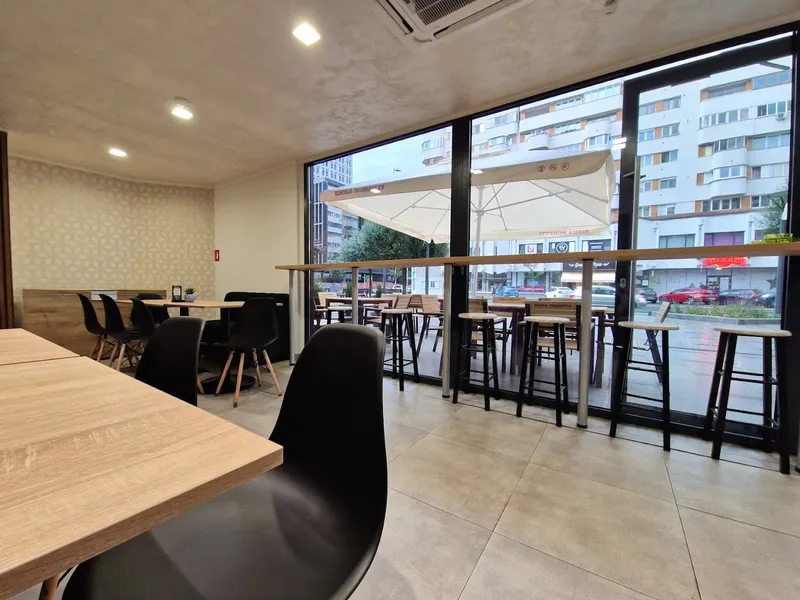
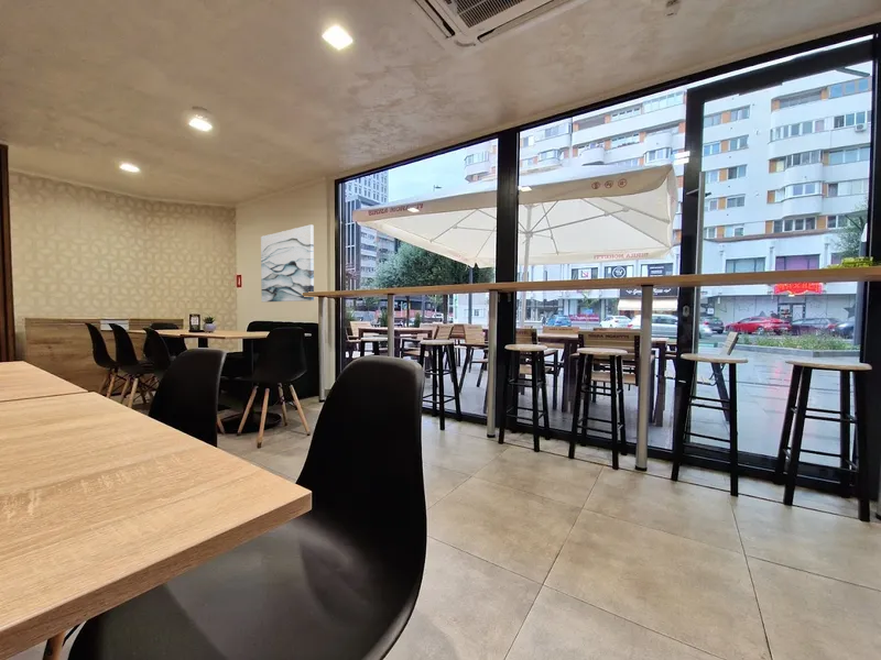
+ wall art [260,223,315,304]
